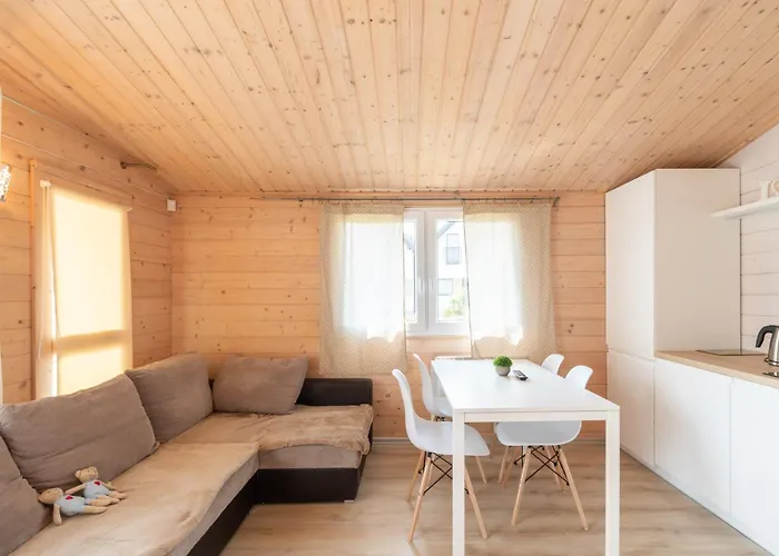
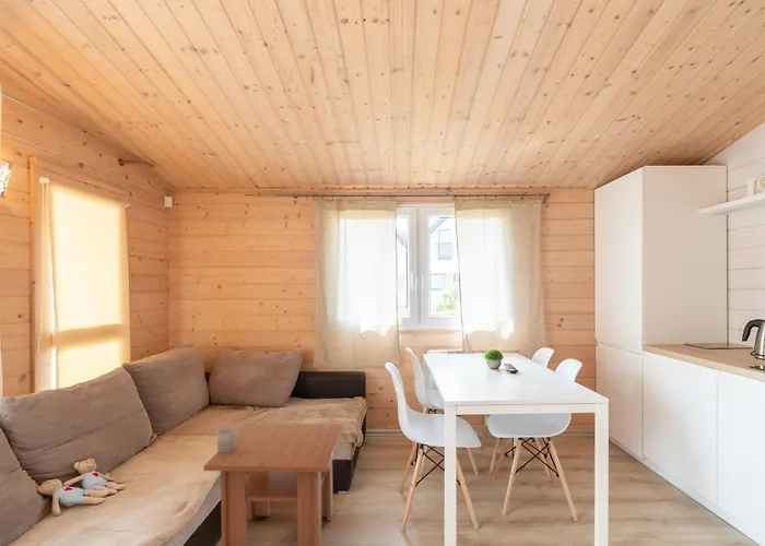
+ coffee table [202,423,344,546]
+ mug [216,427,240,452]
